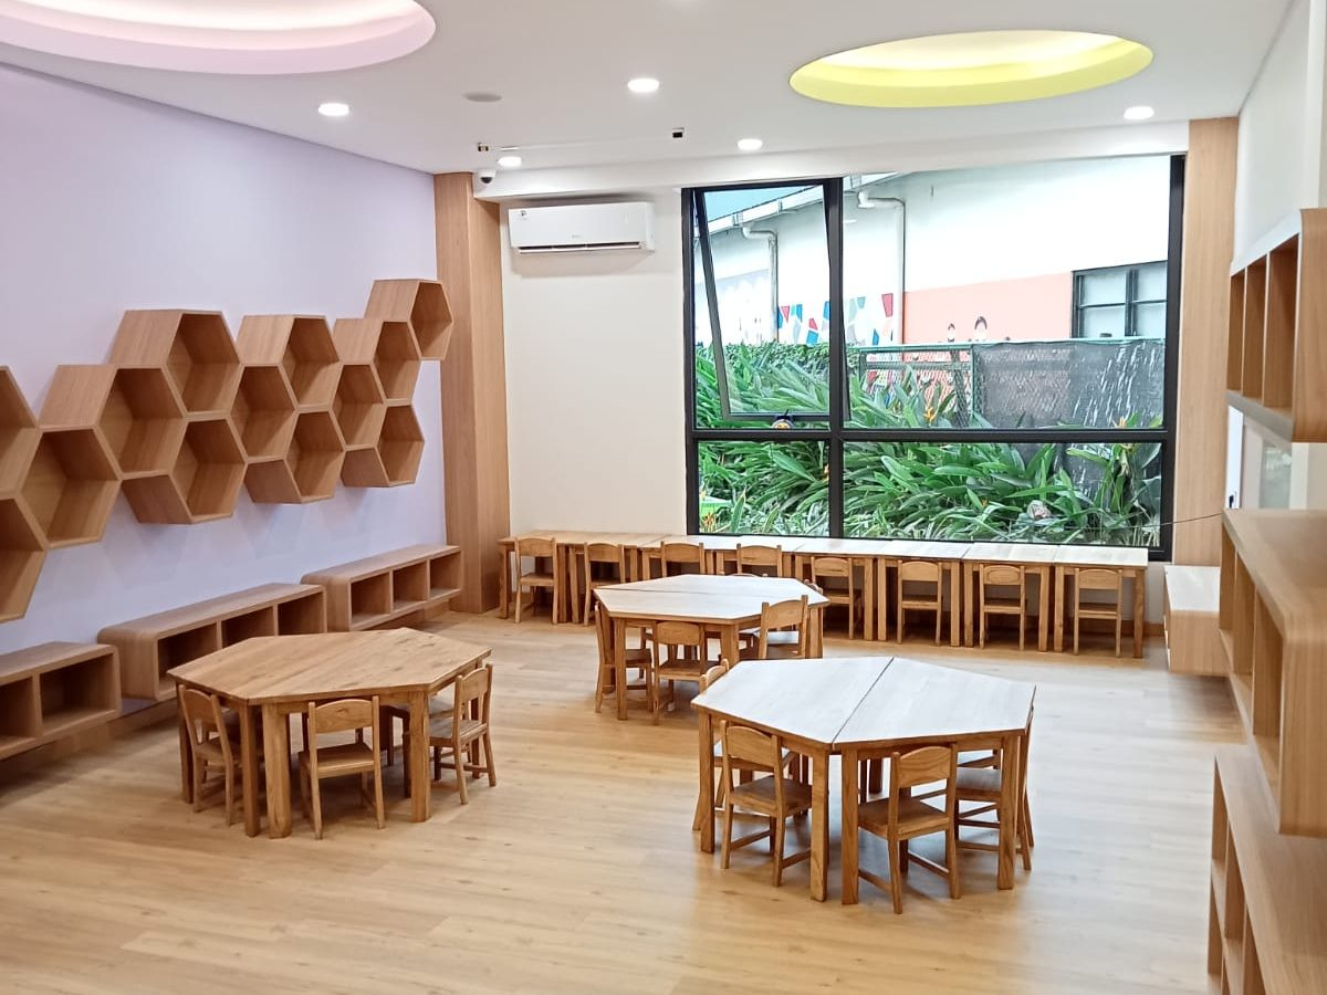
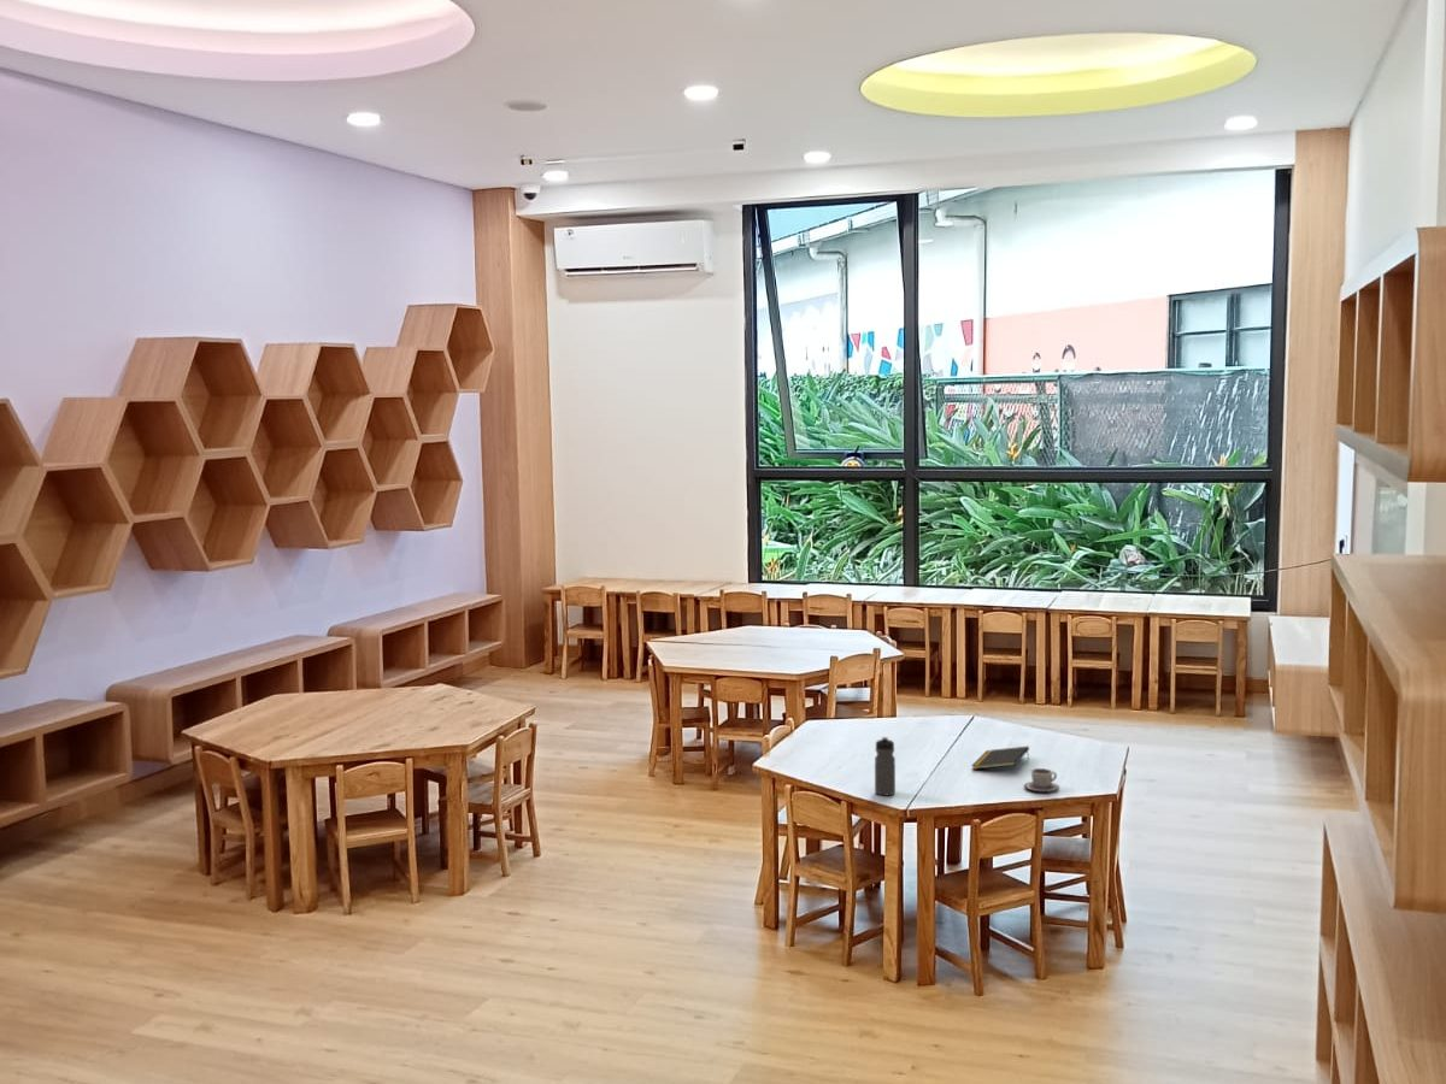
+ notepad [970,746,1030,771]
+ water bottle [874,736,897,796]
+ cup [1023,767,1060,793]
